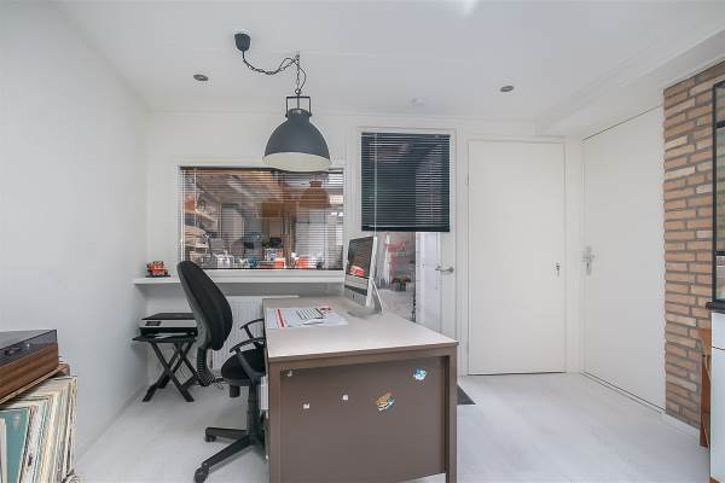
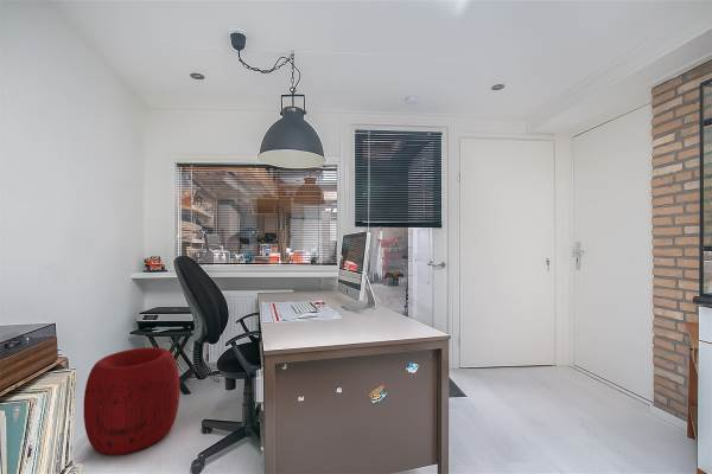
+ pouf [83,346,180,456]
